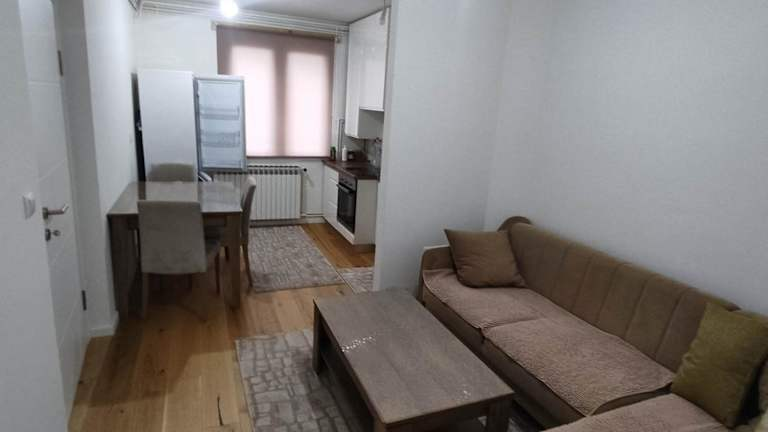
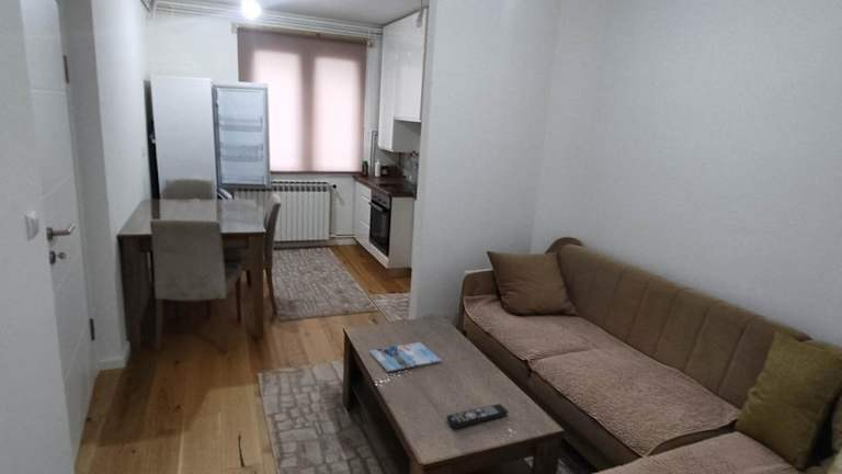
+ remote control [445,403,510,429]
+ magazine [368,341,443,373]
